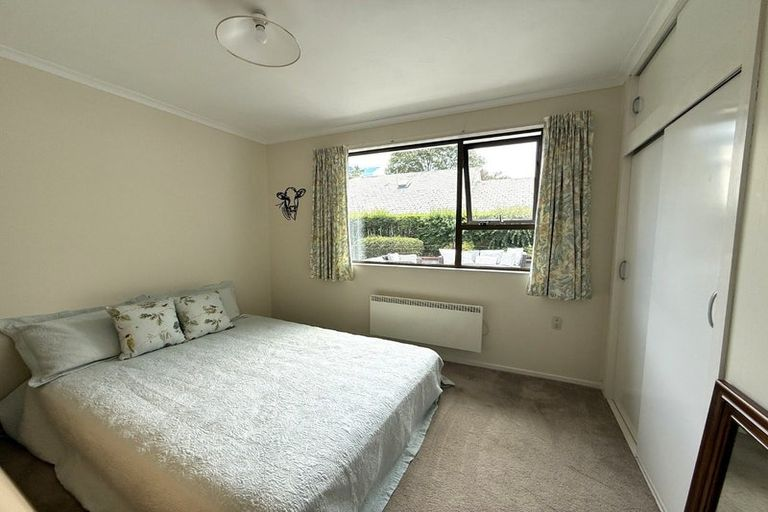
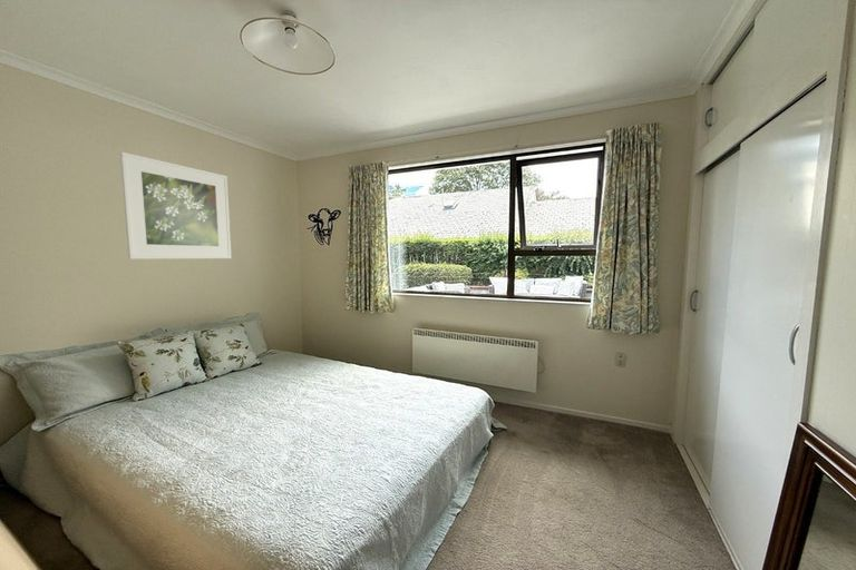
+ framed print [119,150,233,261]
